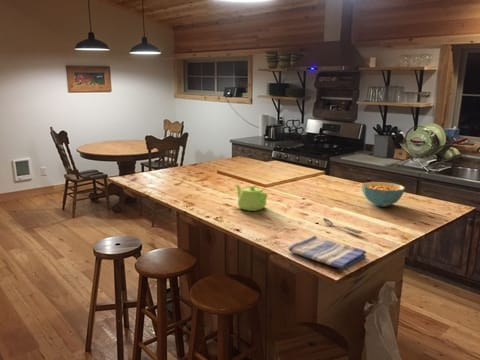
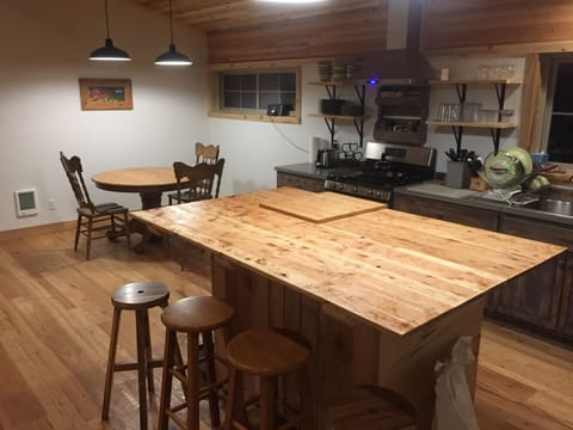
- cereal bowl [361,181,406,208]
- spoon [322,217,362,235]
- dish towel [288,235,367,270]
- teapot [234,183,268,212]
